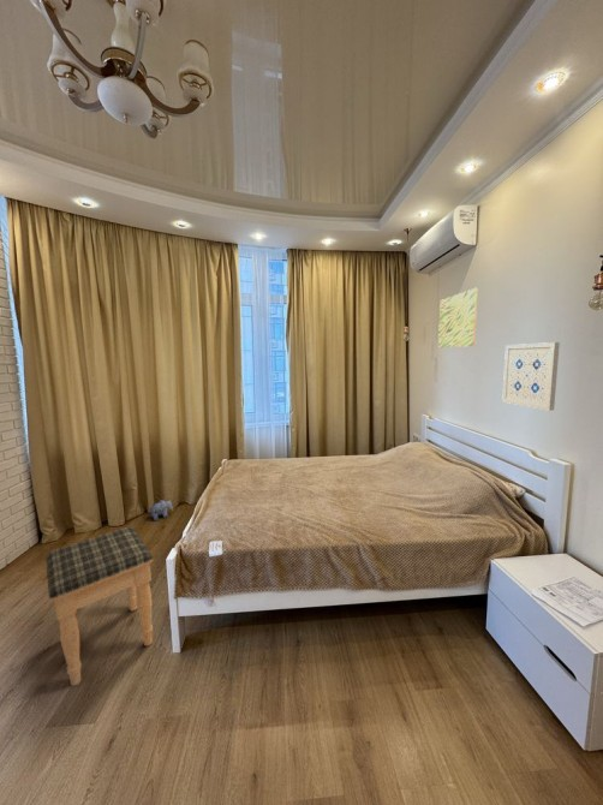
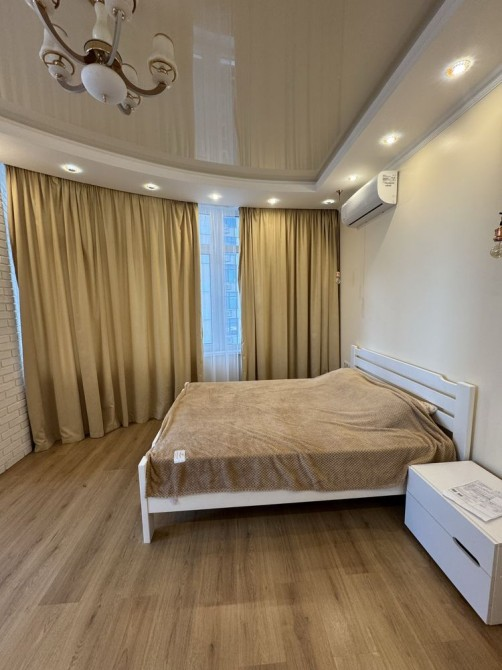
- wall art [437,287,478,350]
- footstool [44,525,154,687]
- plush toy [148,499,174,521]
- wall art [501,341,561,412]
